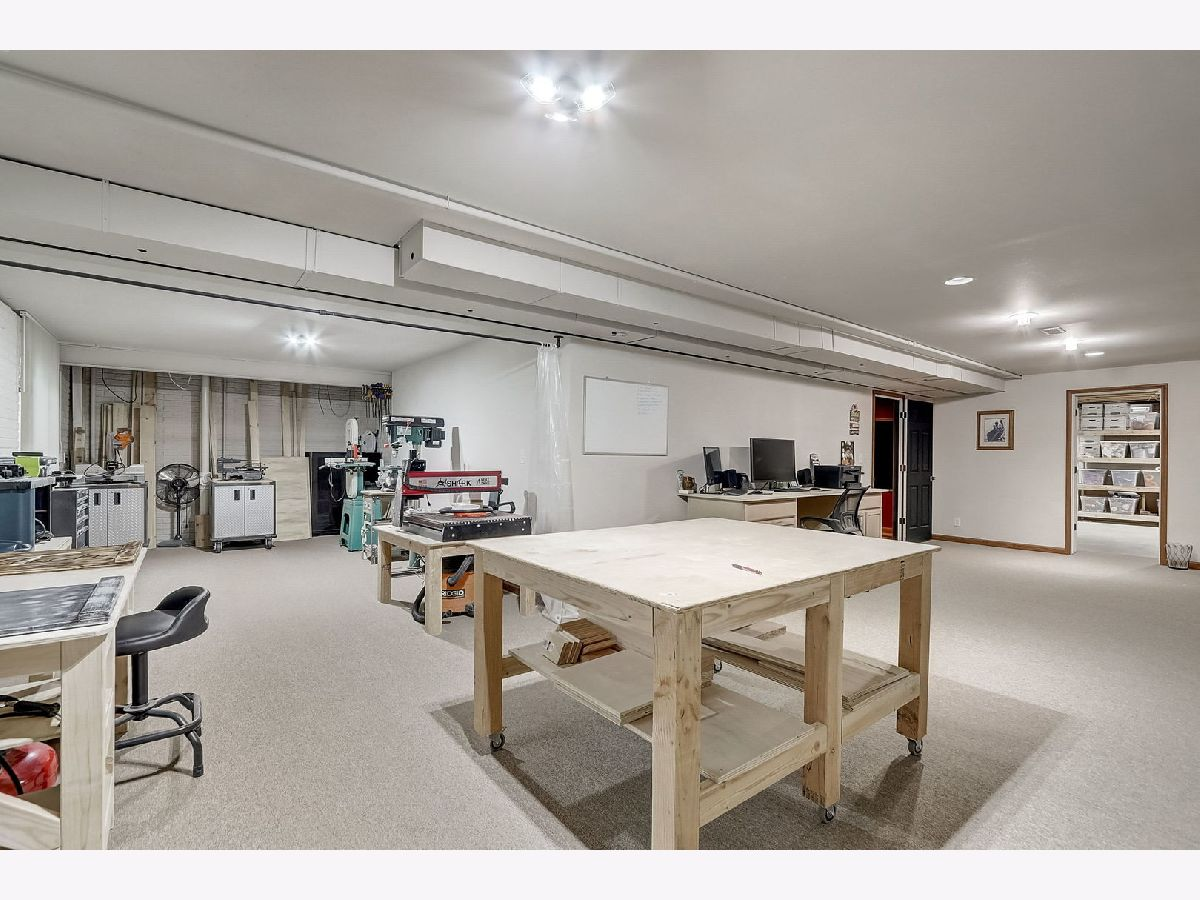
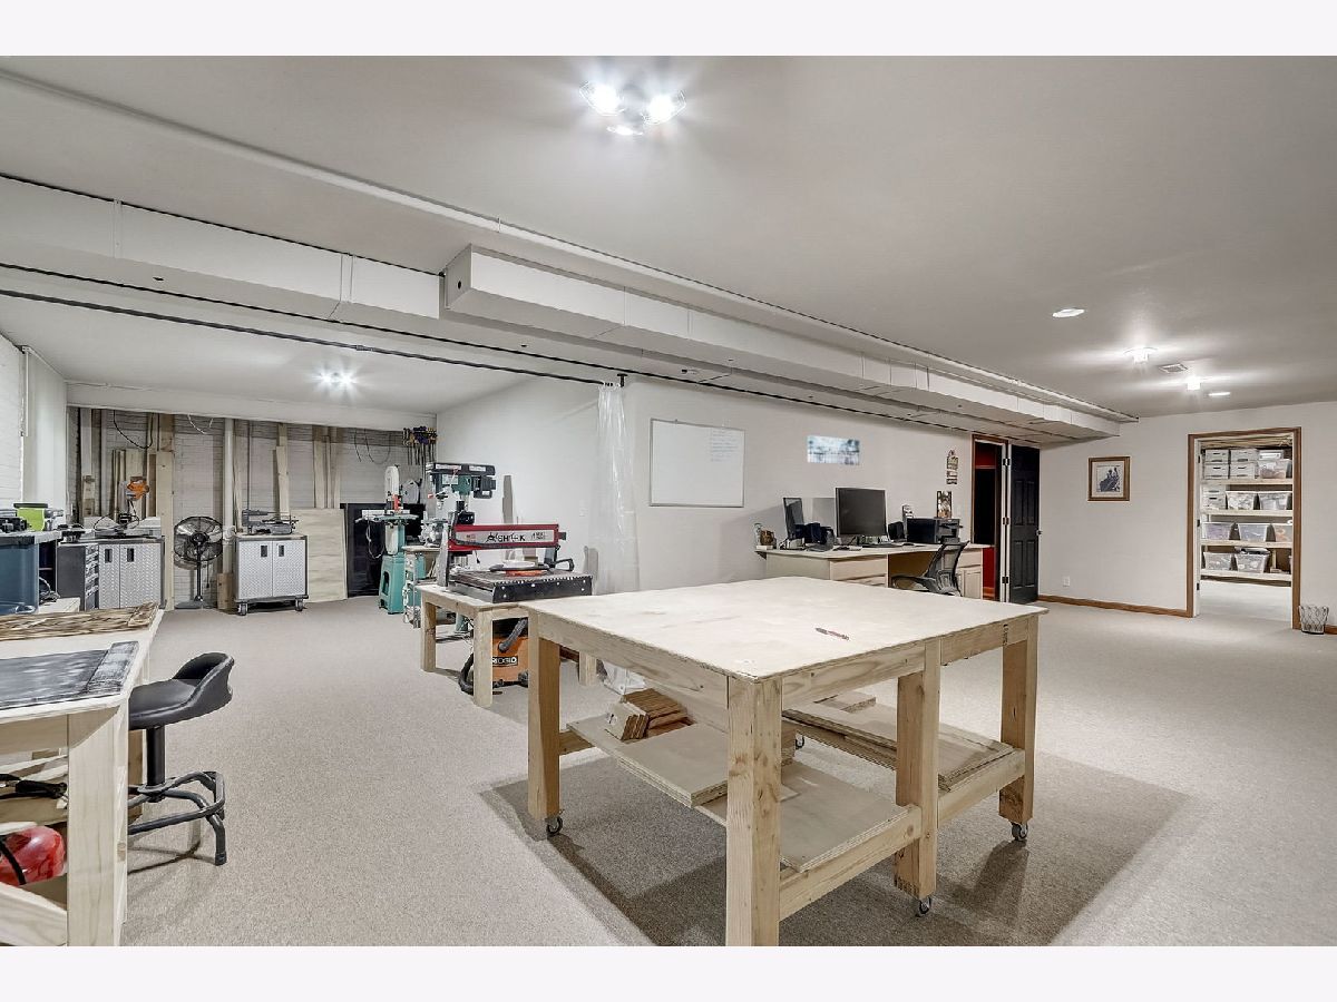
+ wall art [807,434,860,466]
